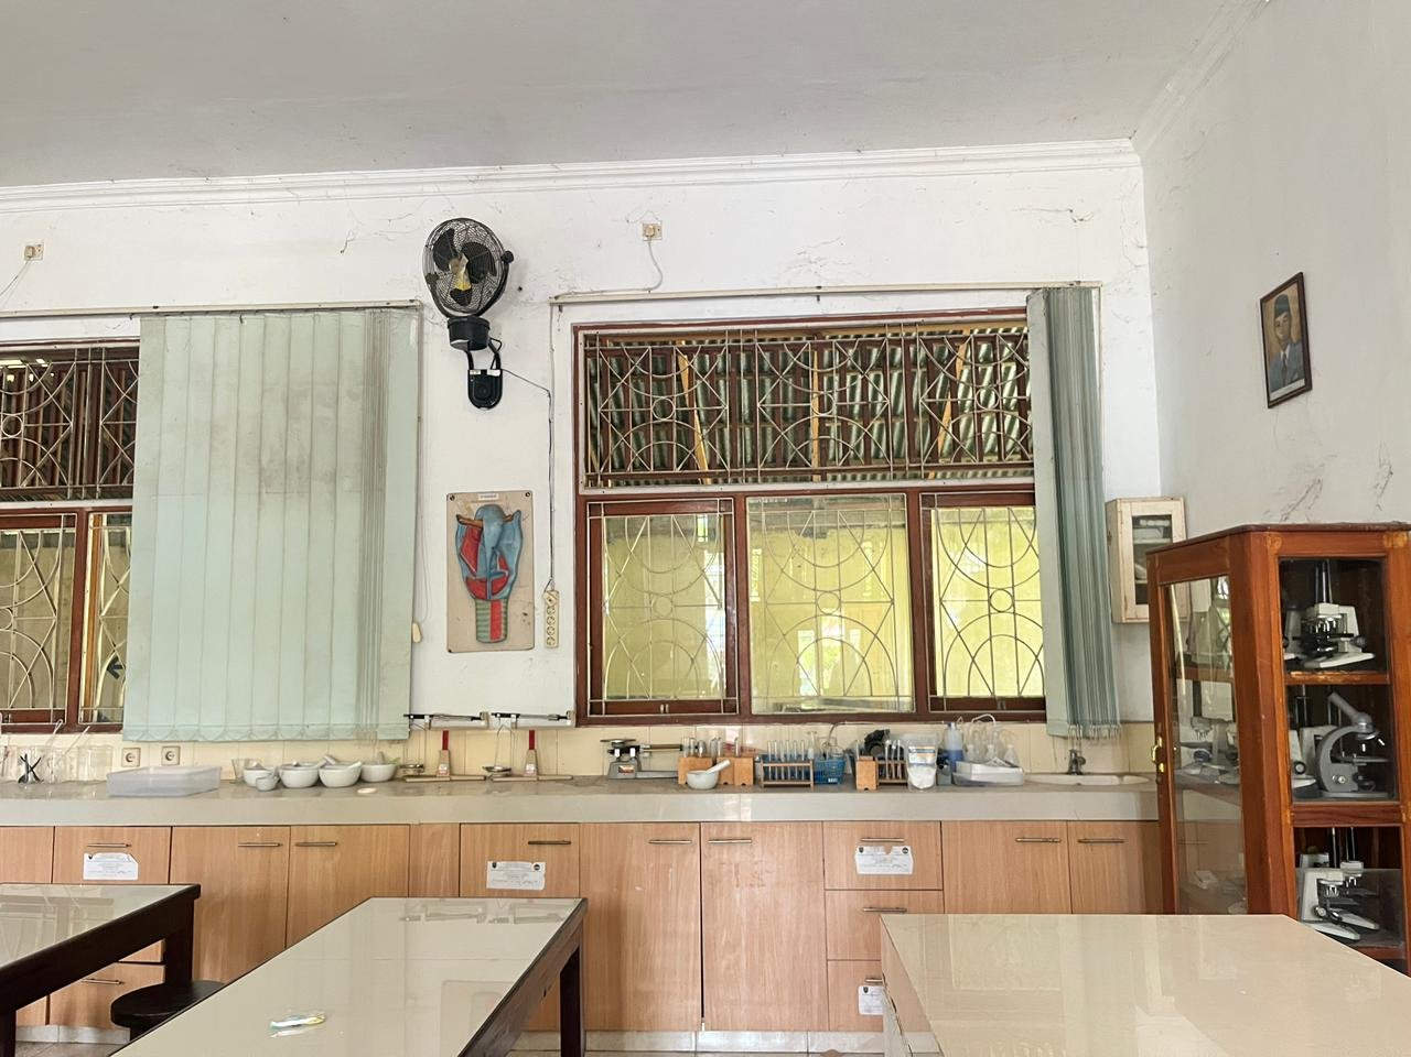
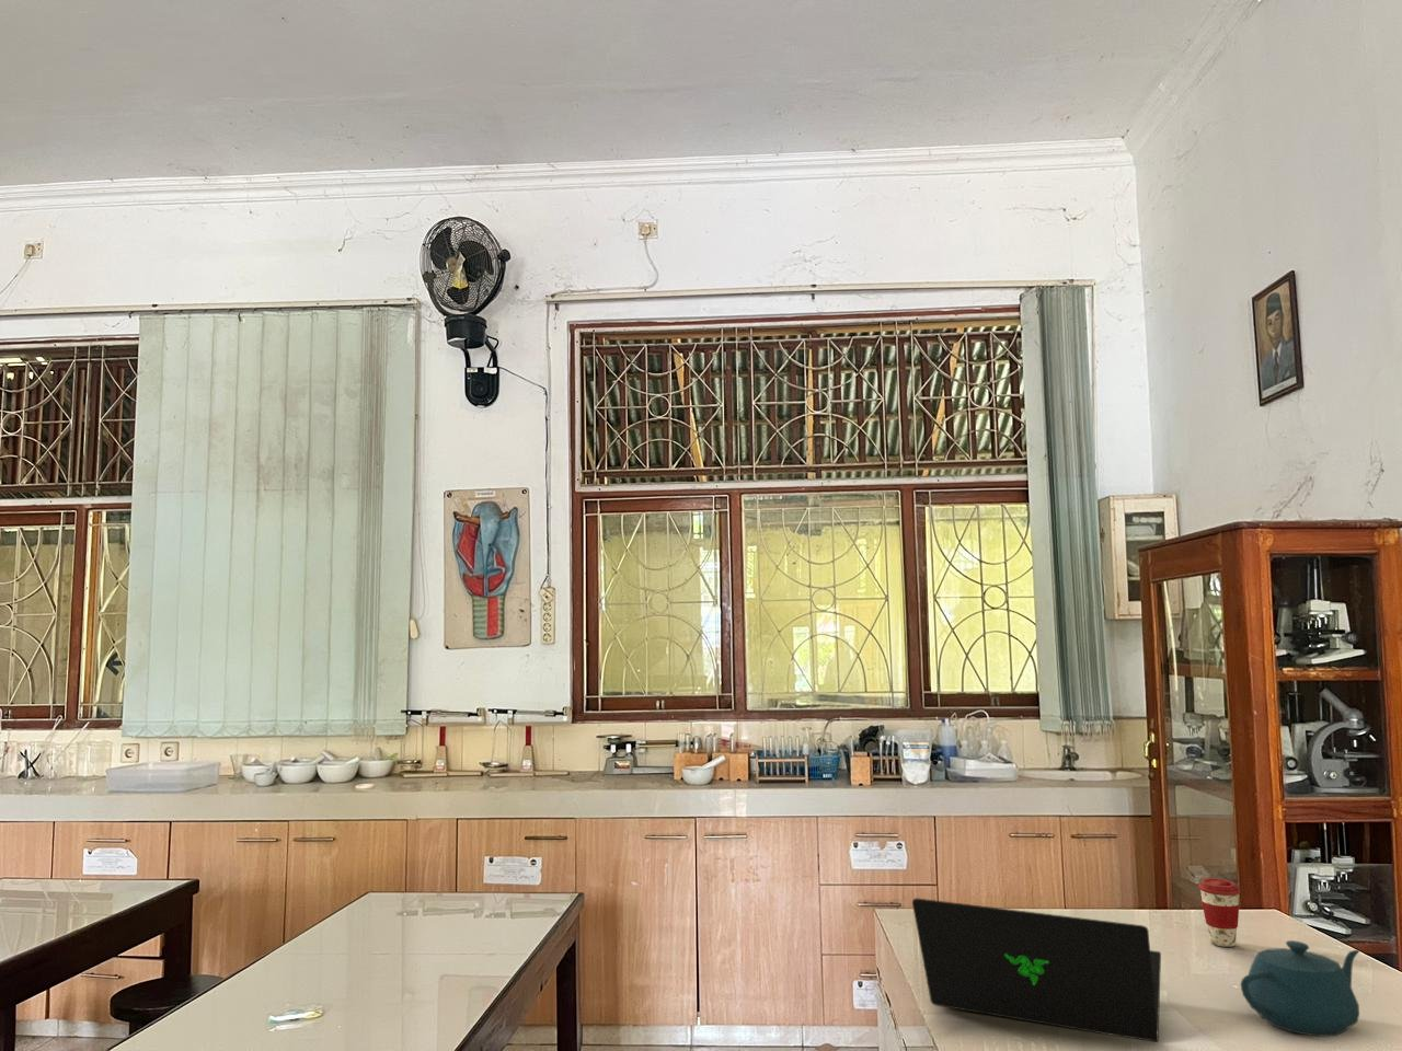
+ laptop [912,898,1162,1043]
+ teapot [1240,939,1360,1038]
+ coffee cup [1197,877,1241,948]
